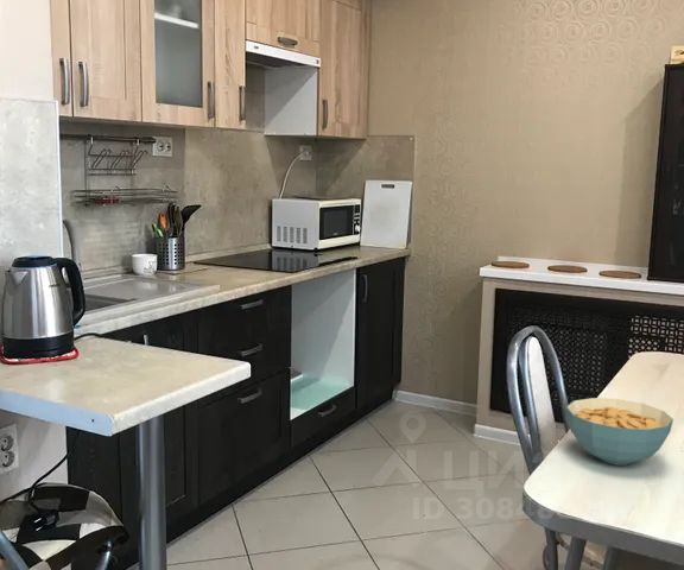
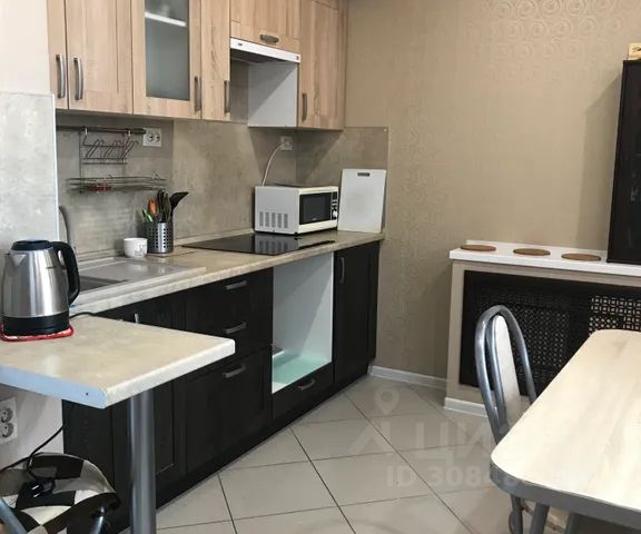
- cereal bowl [565,397,674,467]
